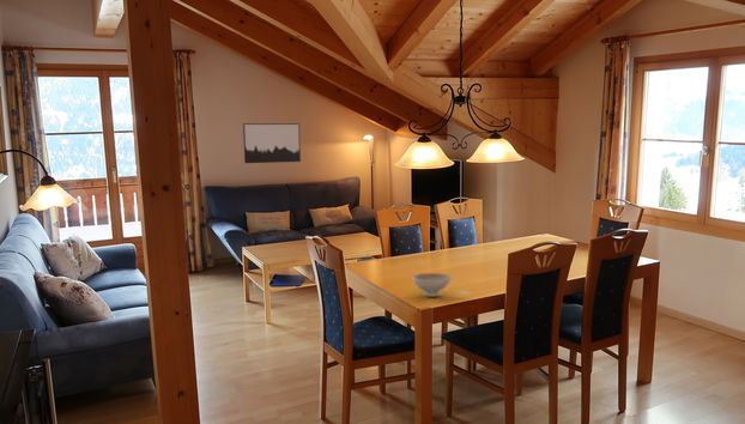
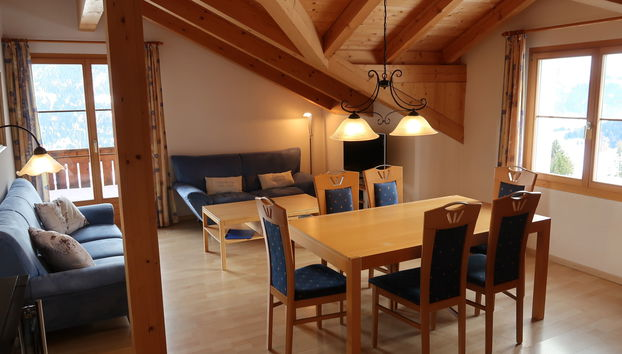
- wall art [242,122,302,164]
- bowl [411,272,453,298]
